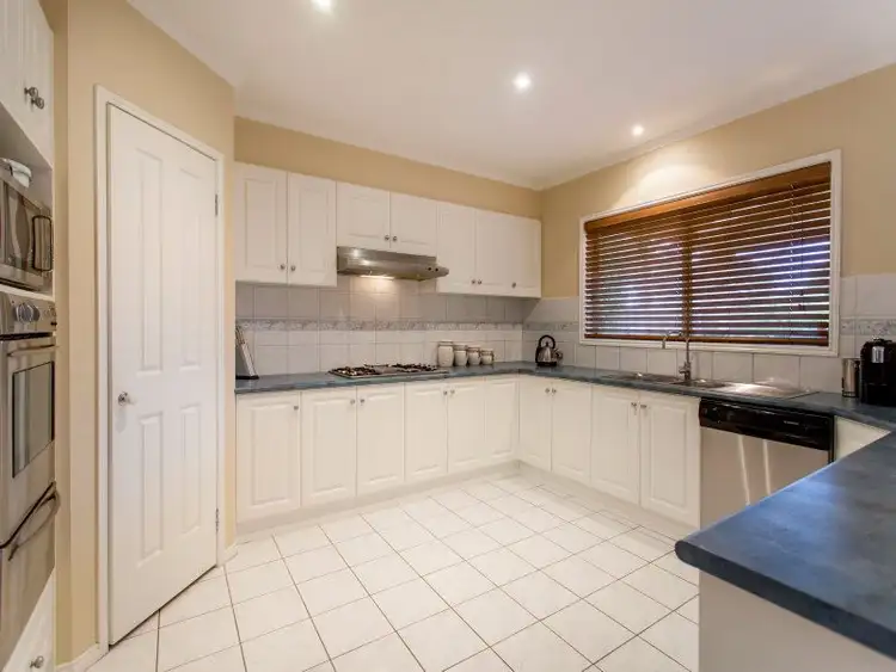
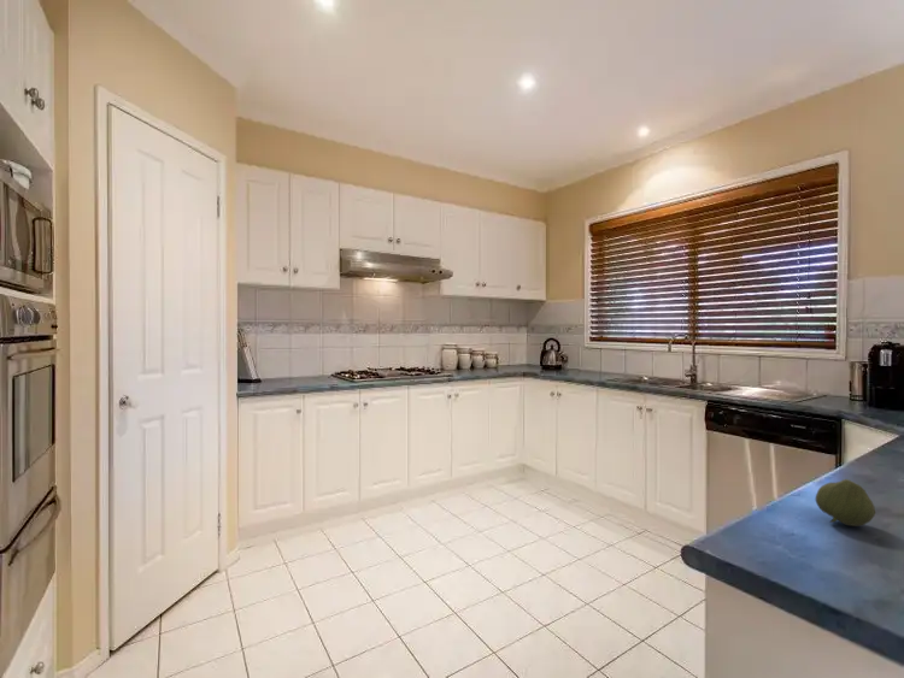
+ fruit [815,478,876,527]
